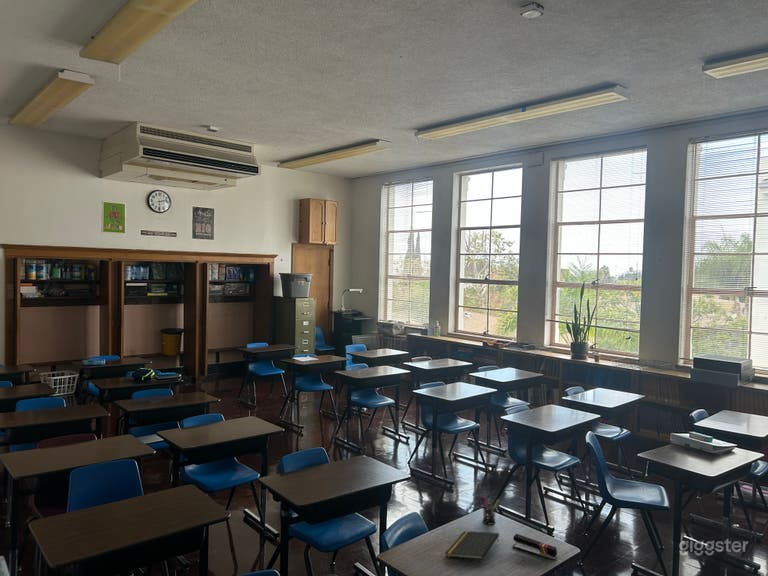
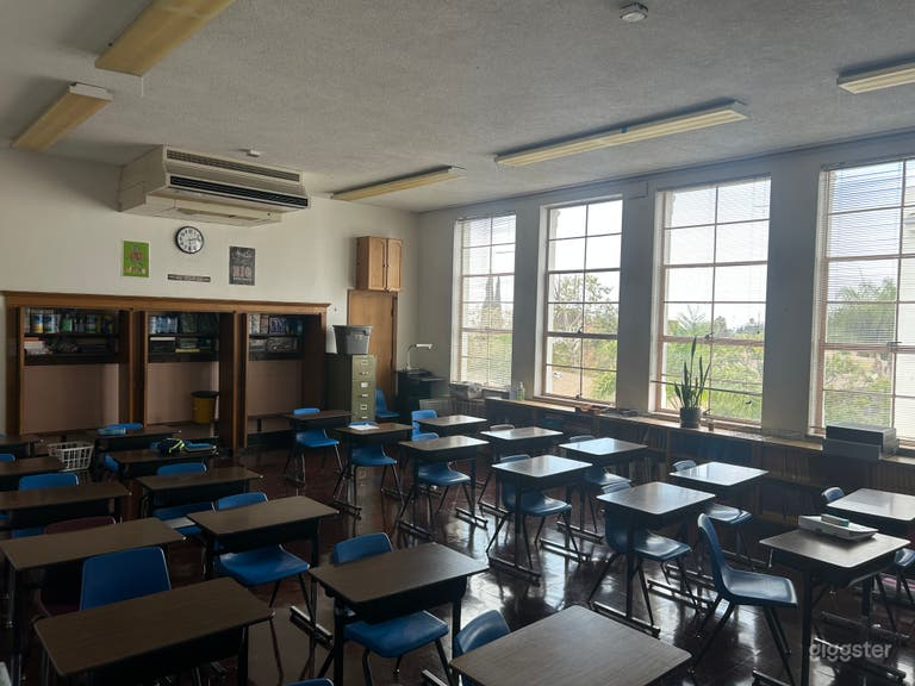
- stapler [512,533,558,562]
- notepad [444,530,500,560]
- pen holder [479,495,500,526]
